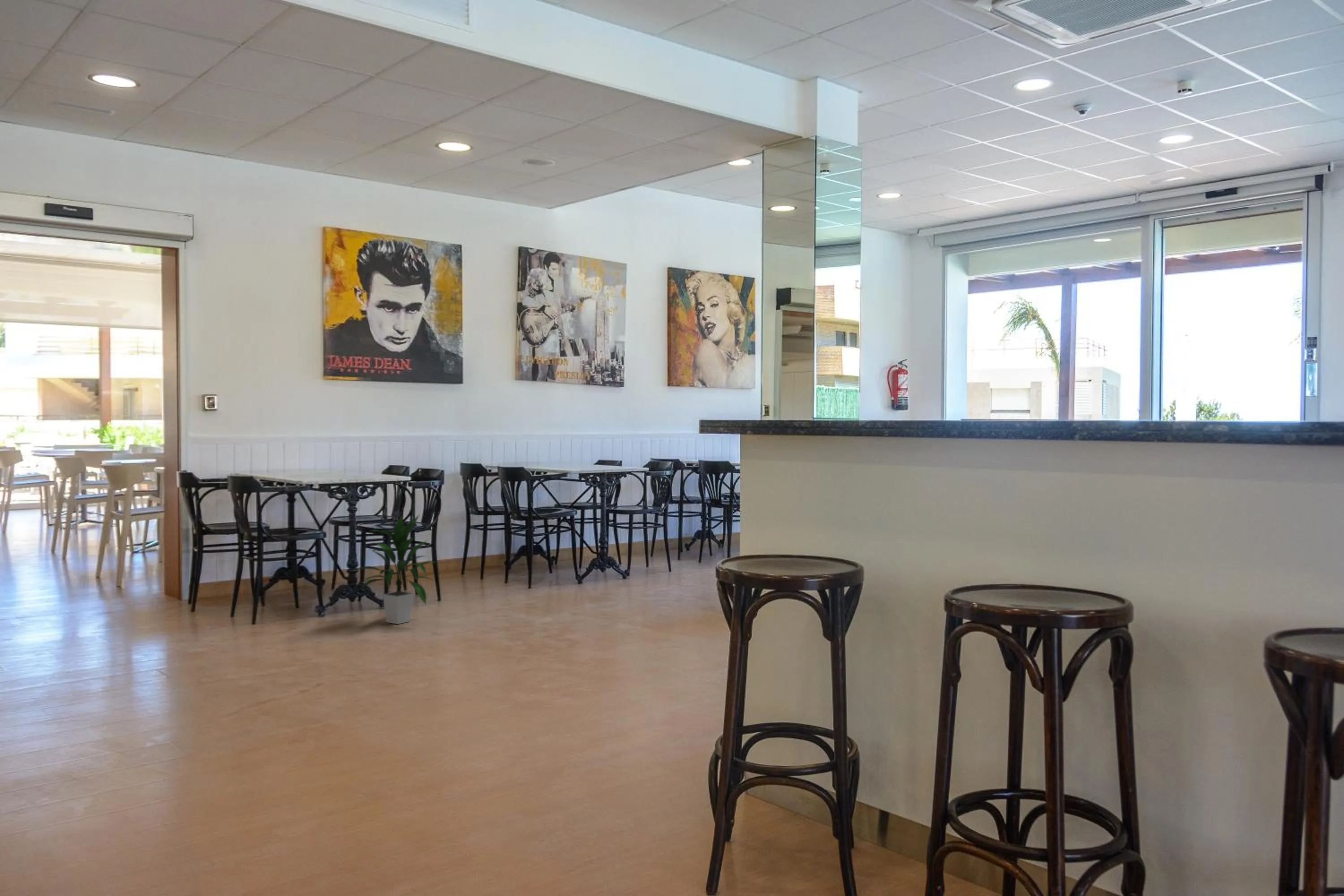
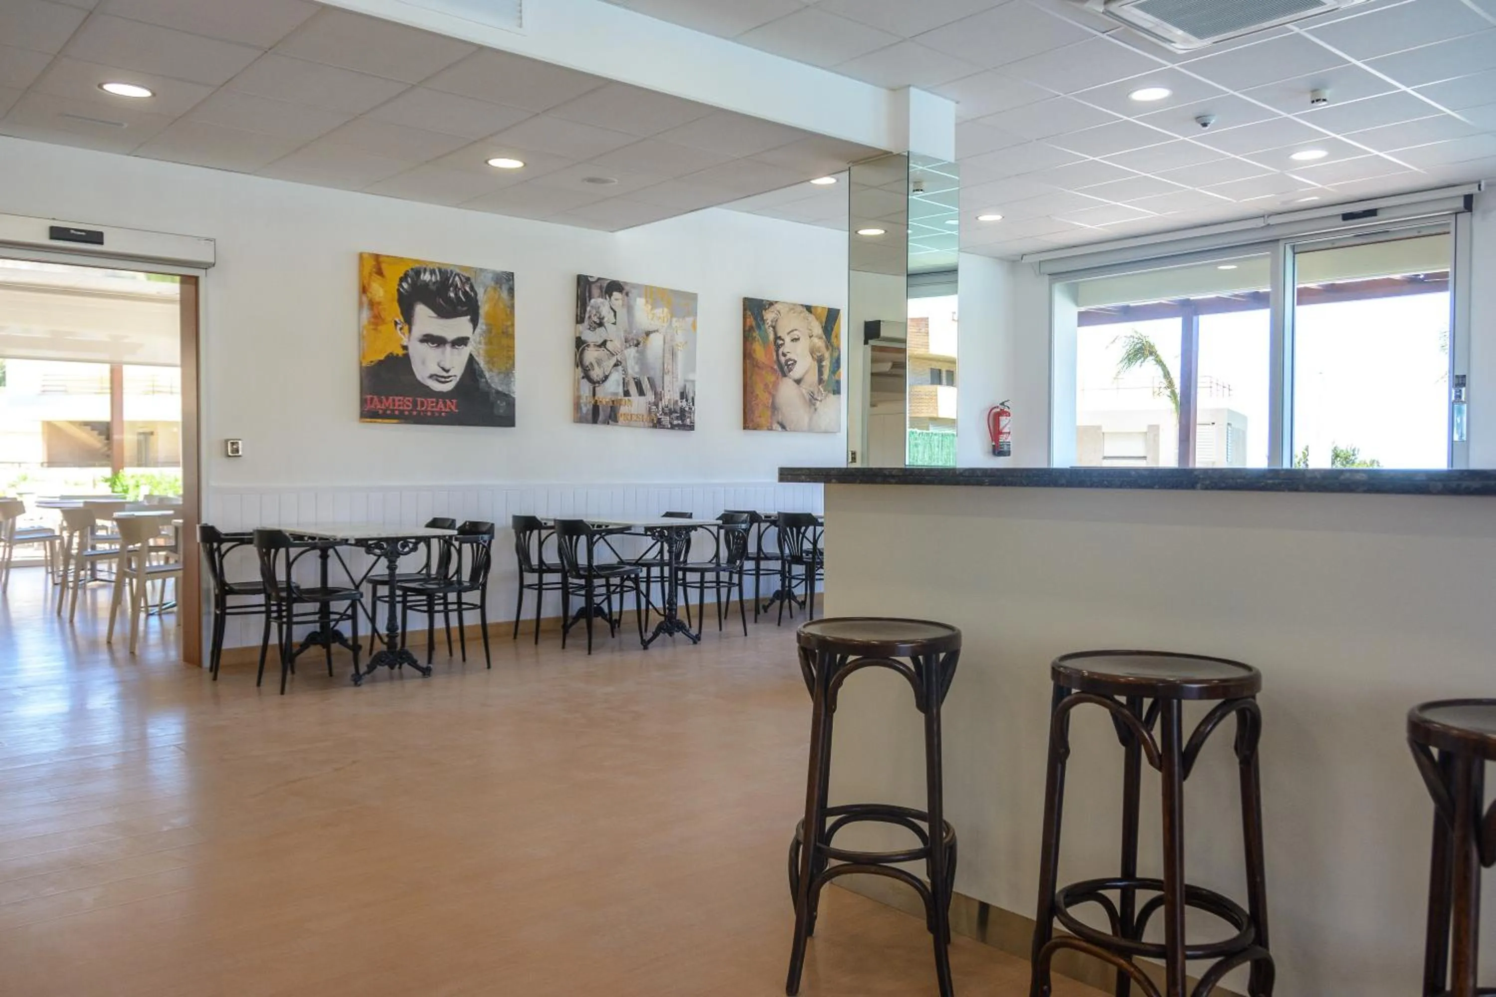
- indoor plant [351,514,437,625]
